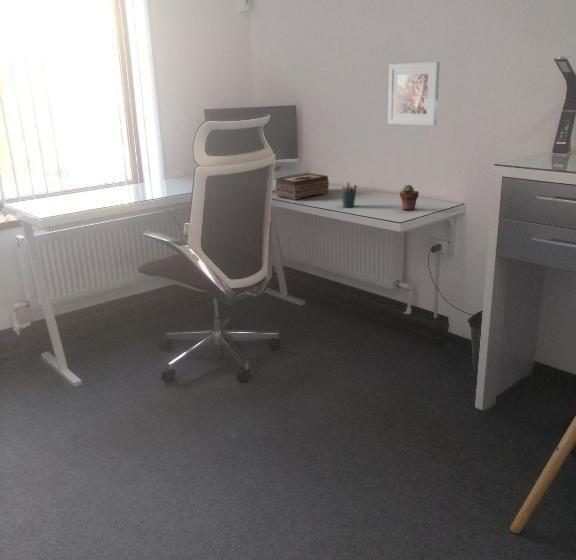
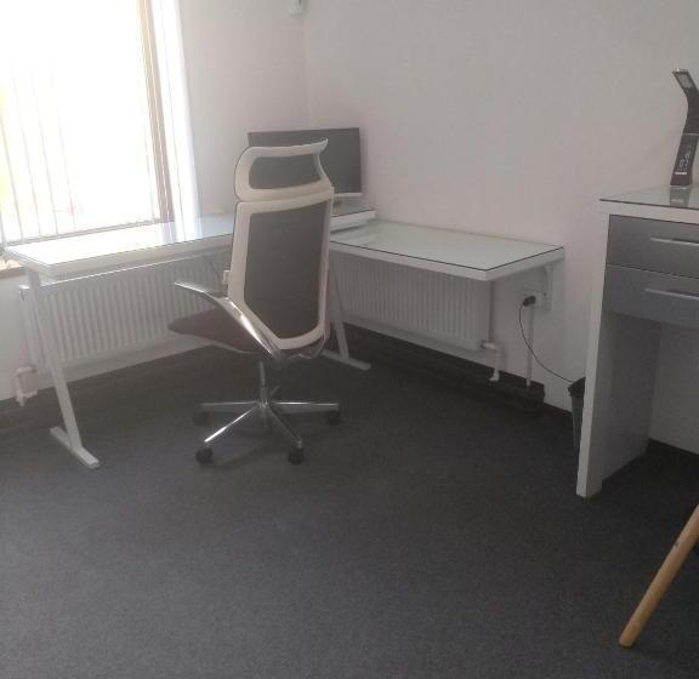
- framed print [387,61,441,127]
- potted succulent [399,184,420,211]
- tissue box [274,172,330,201]
- pen holder [339,181,358,208]
